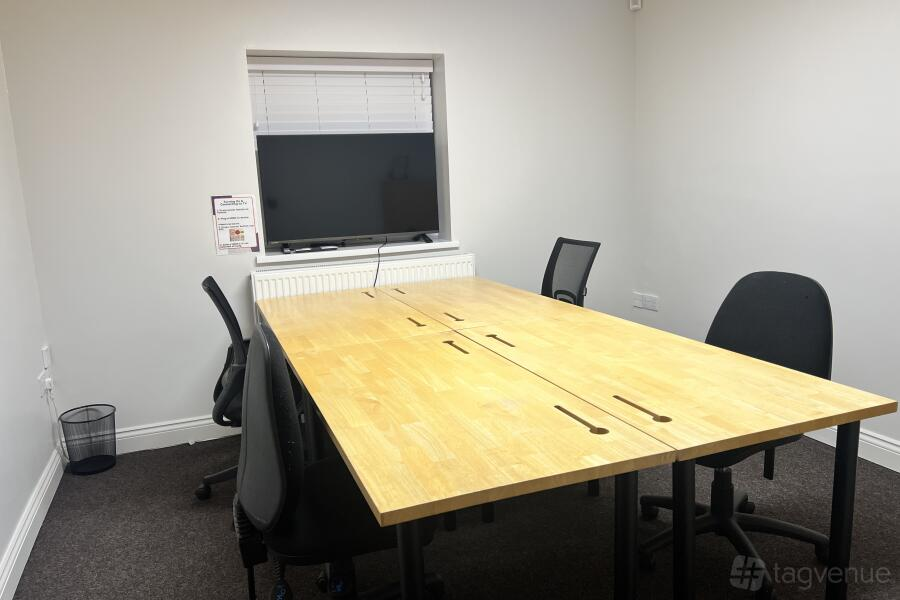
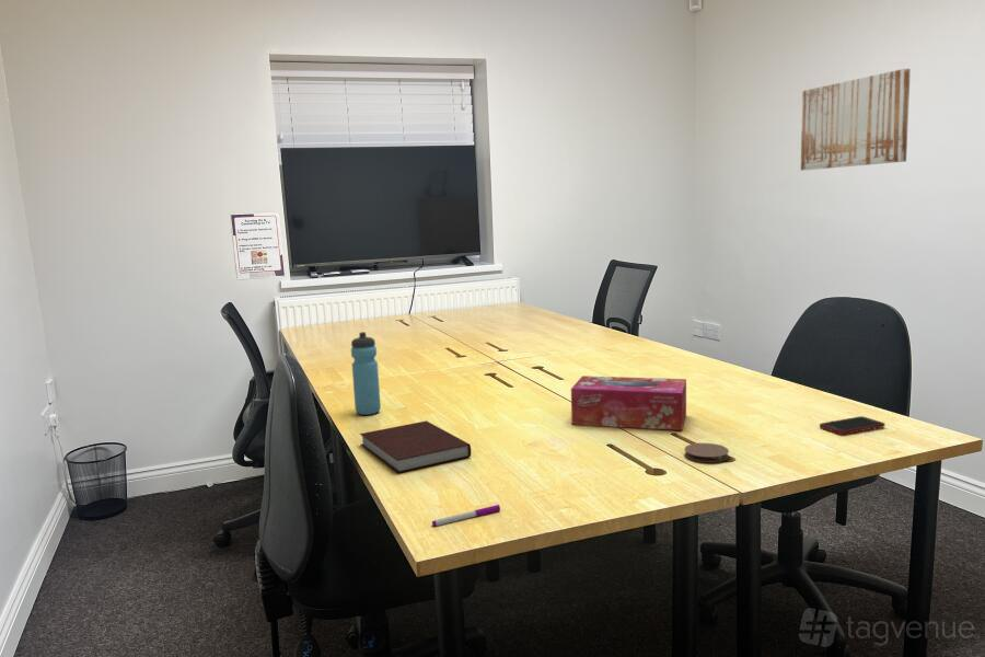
+ water bottle [350,331,382,416]
+ notebook [359,419,472,474]
+ pen [431,504,501,528]
+ coaster [683,442,730,463]
+ wall art [800,68,912,171]
+ tissue box [570,374,687,431]
+ cell phone [819,415,885,436]
